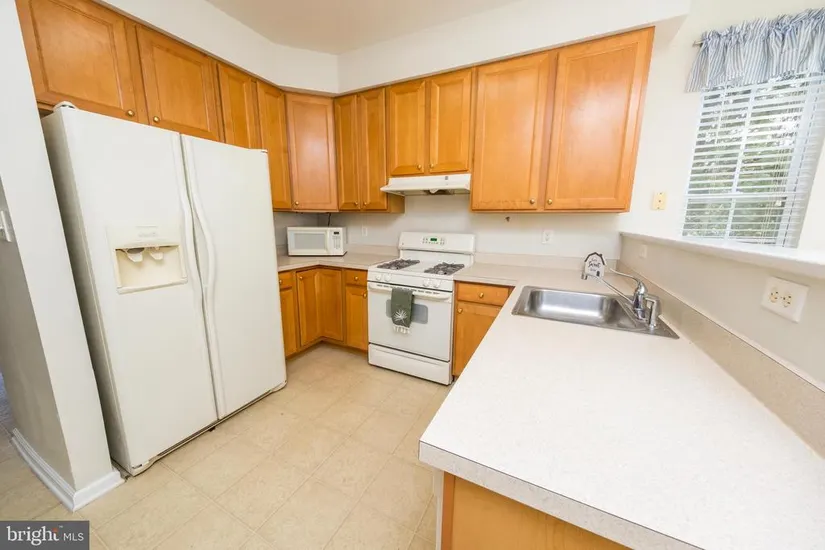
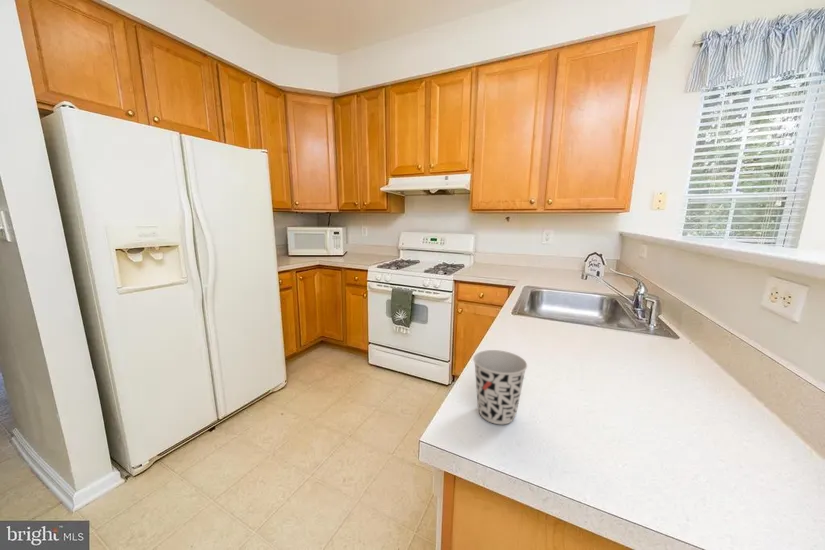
+ cup [472,349,528,425]
